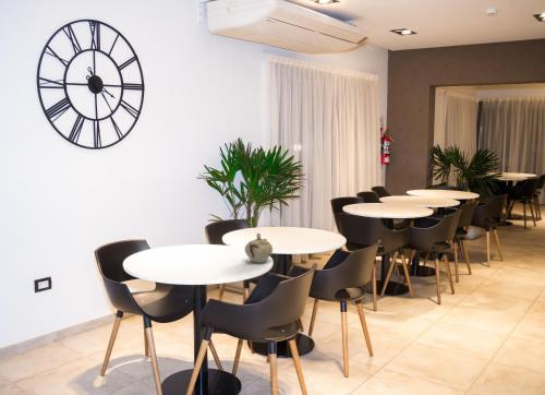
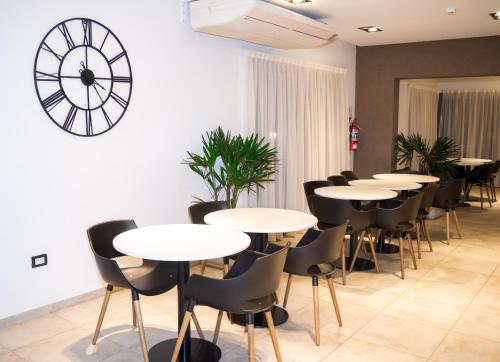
- sugar bowl [244,232,274,264]
